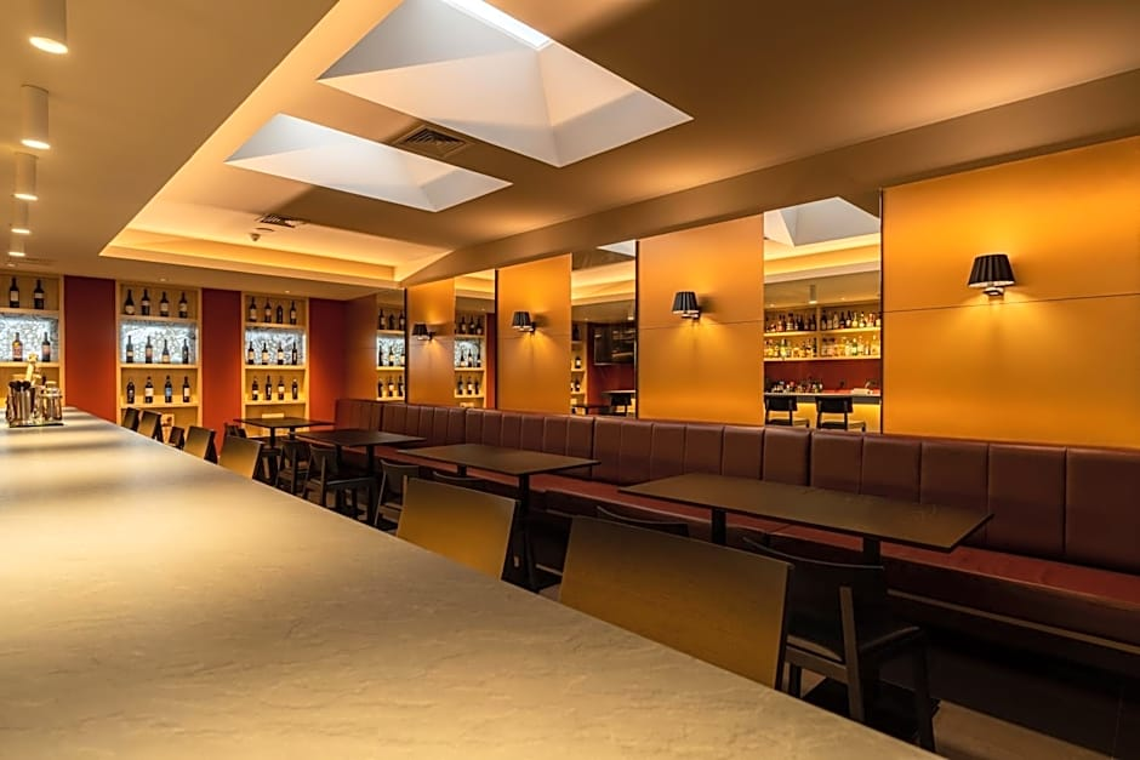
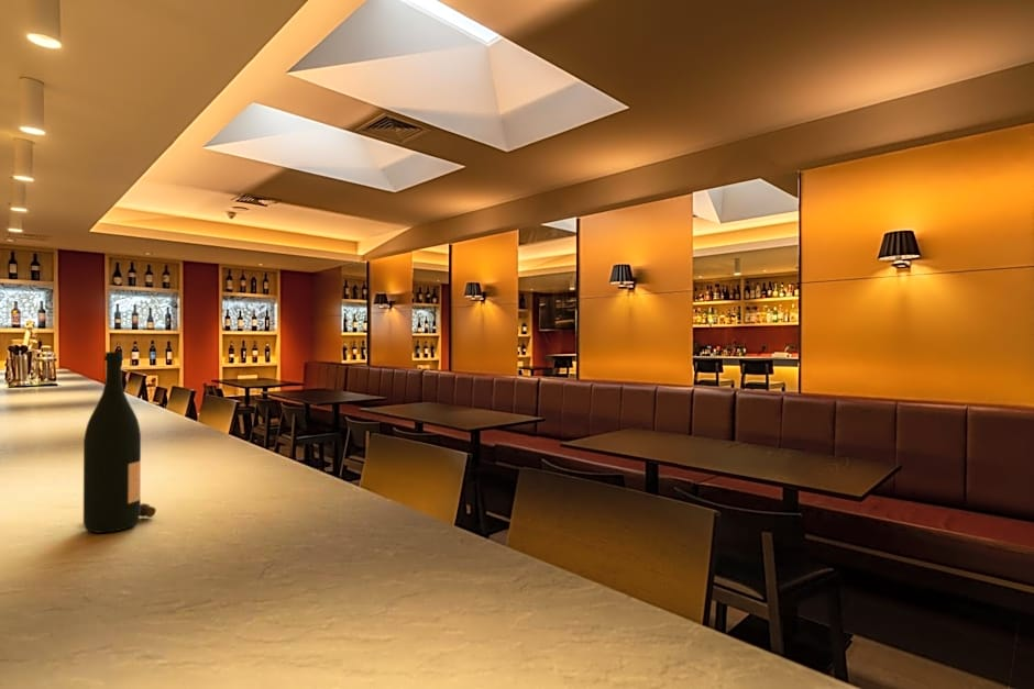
+ wine bottle [82,351,157,534]
